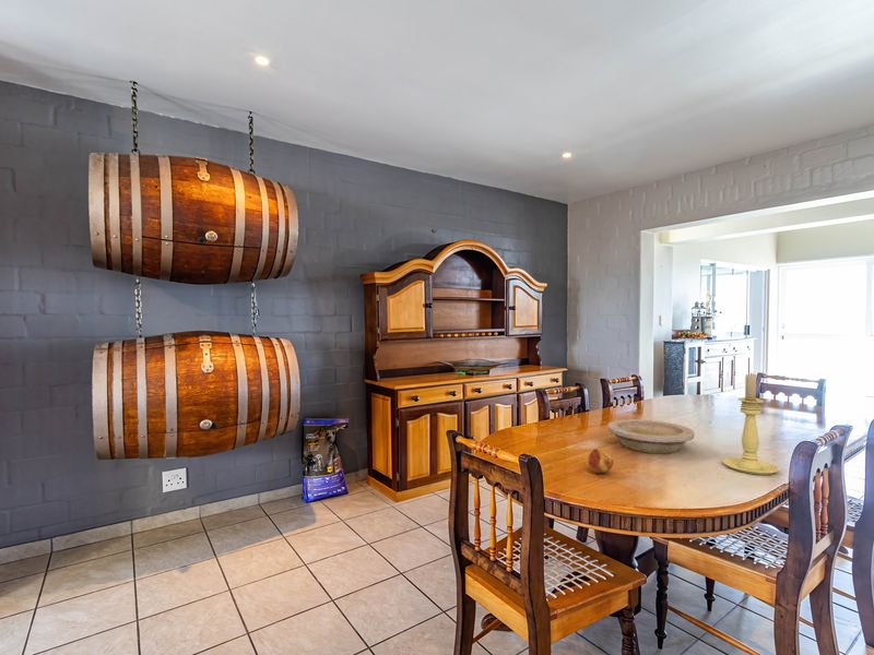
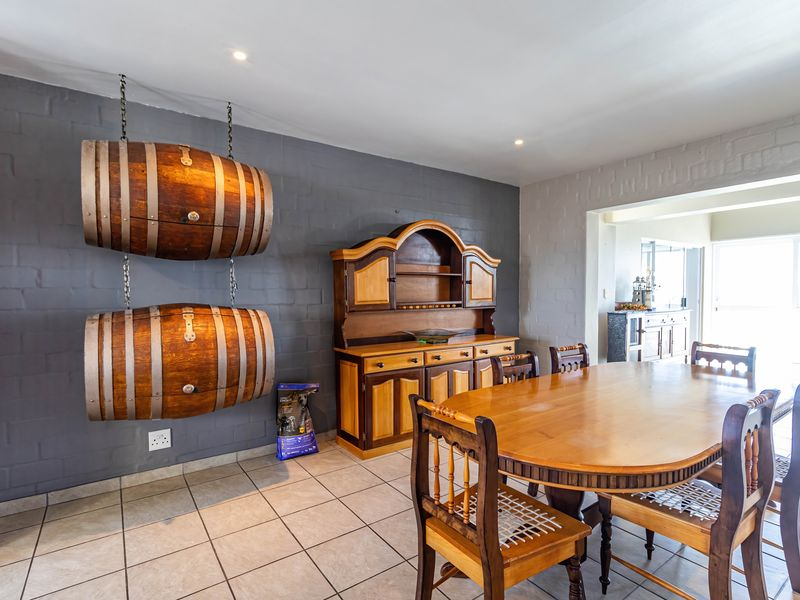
- bowl [607,418,695,454]
- fruit [587,449,614,474]
- candle holder [722,371,780,476]
